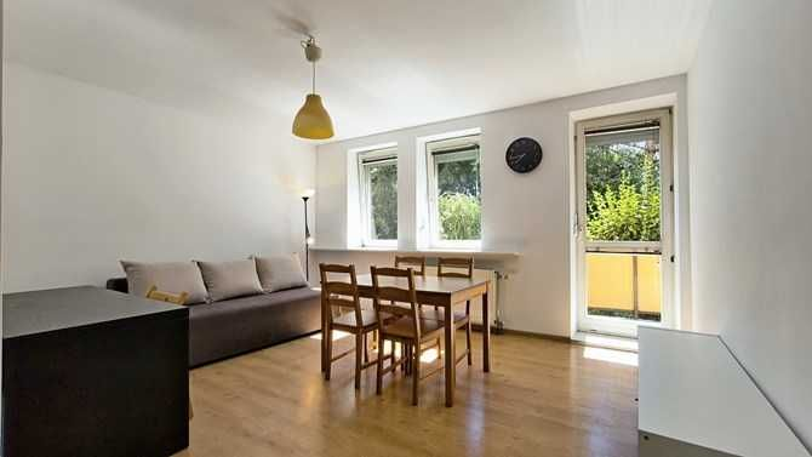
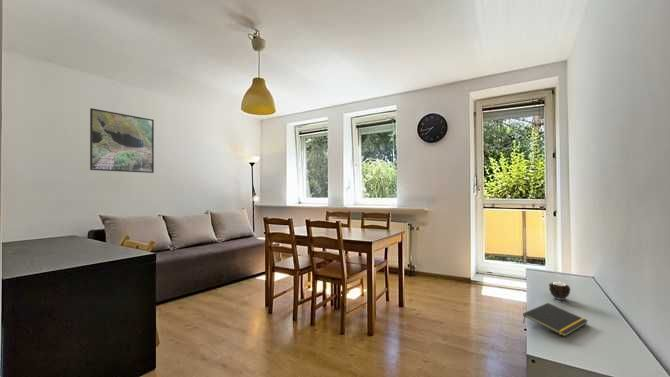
+ candle [548,280,571,301]
+ notepad [522,302,589,338]
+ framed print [89,107,155,174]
